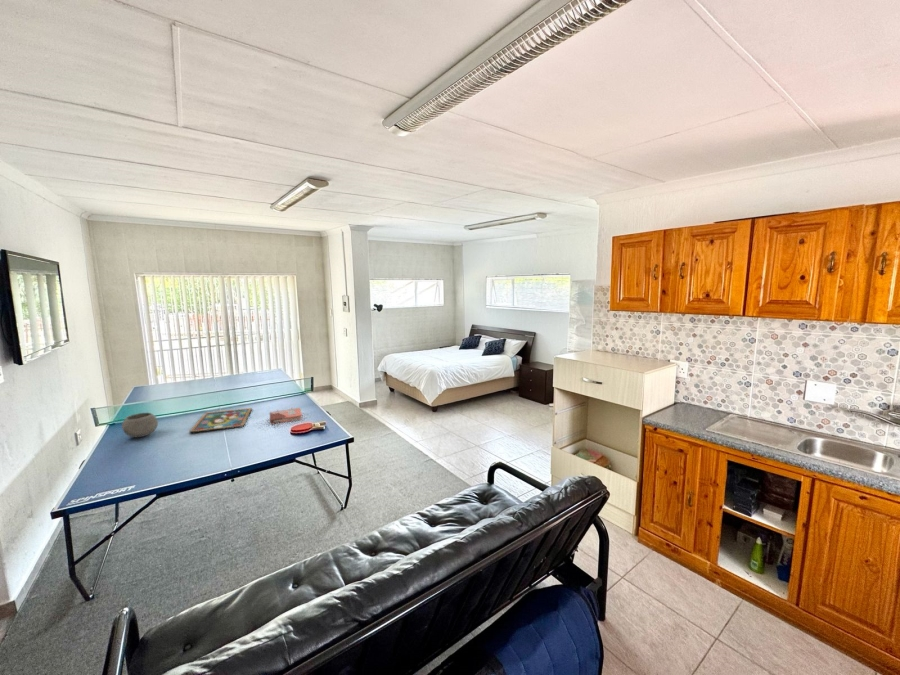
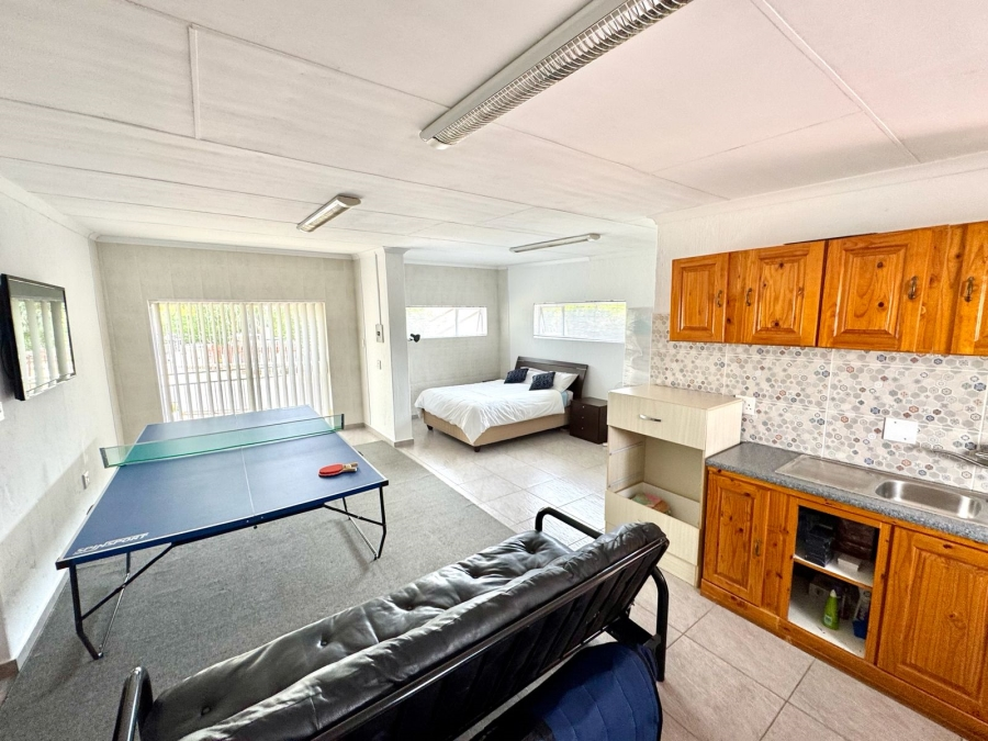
- phonebook [269,406,303,425]
- bowl [121,412,159,438]
- framed painting [188,407,253,434]
